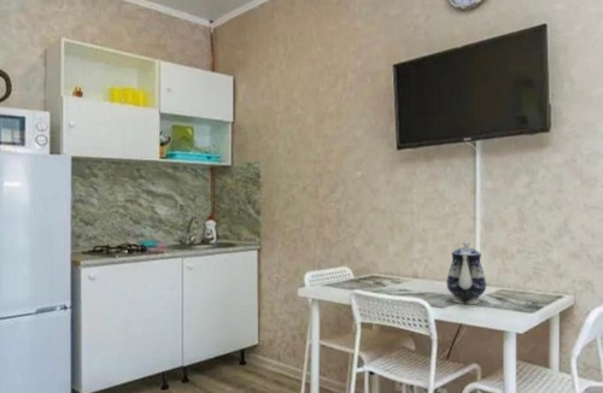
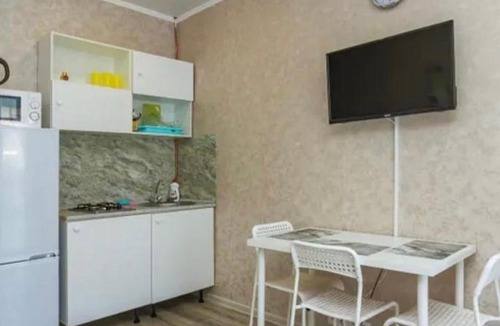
- teapot [445,239,487,305]
